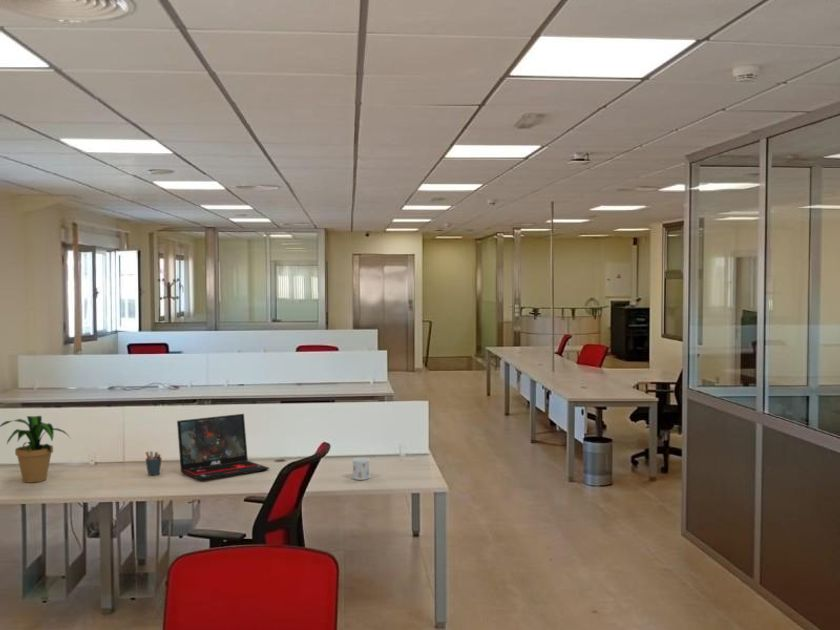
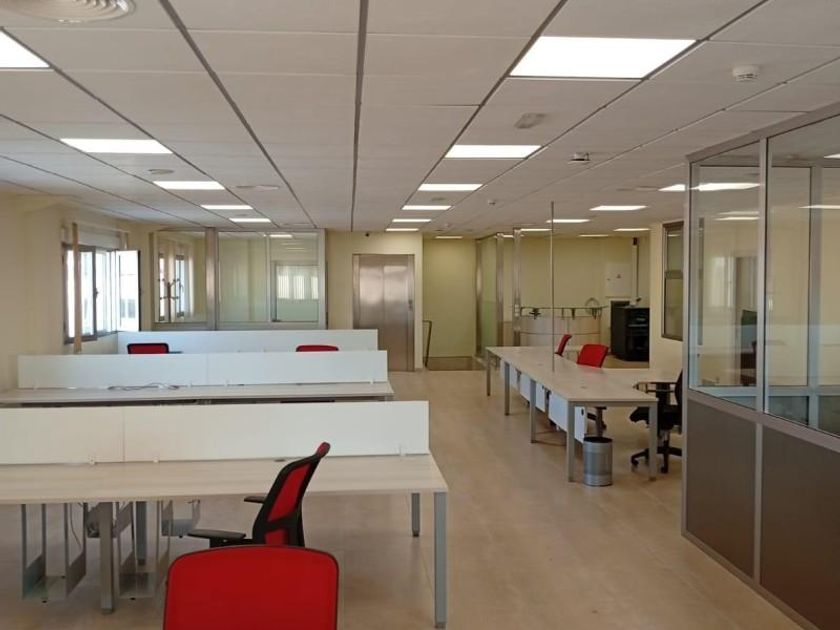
- mug [352,457,370,481]
- pen holder [145,450,163,476]
- potted plant [0,415,71,484]
- laptop [176,413,270,482]
